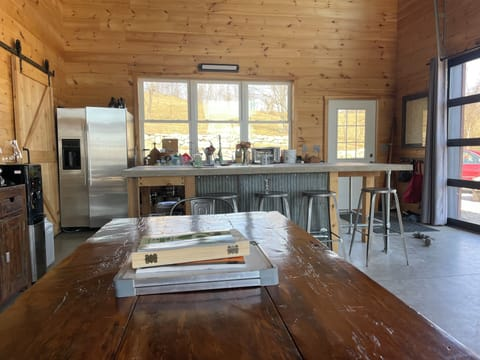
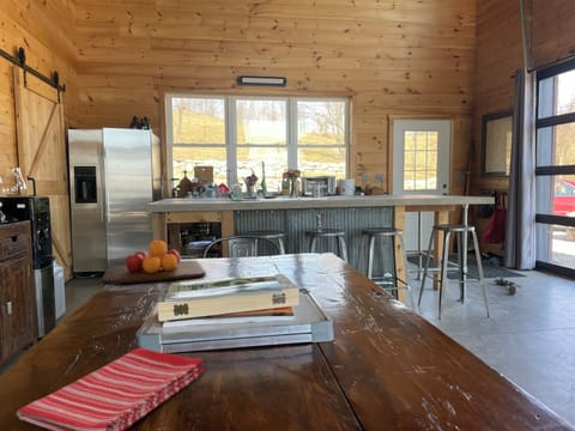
+ dish towel [16,347,206,431]
+ chopping board [101,239,207,286]
